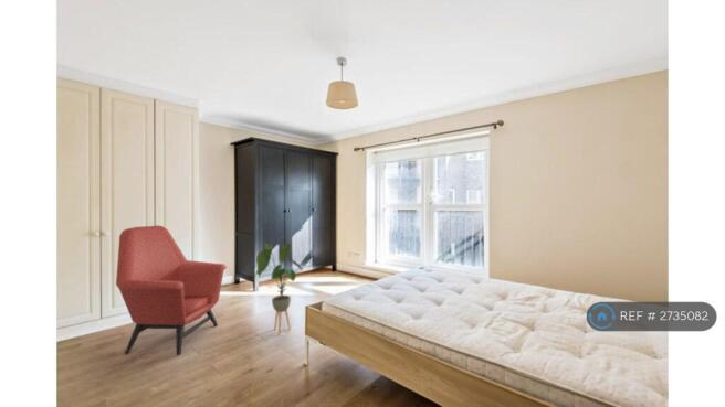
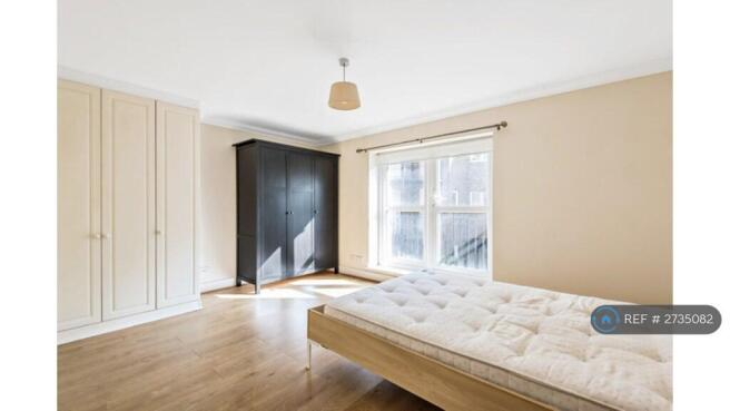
- house plant [253,243,303,335]
- armchair [115,224,228,356]
